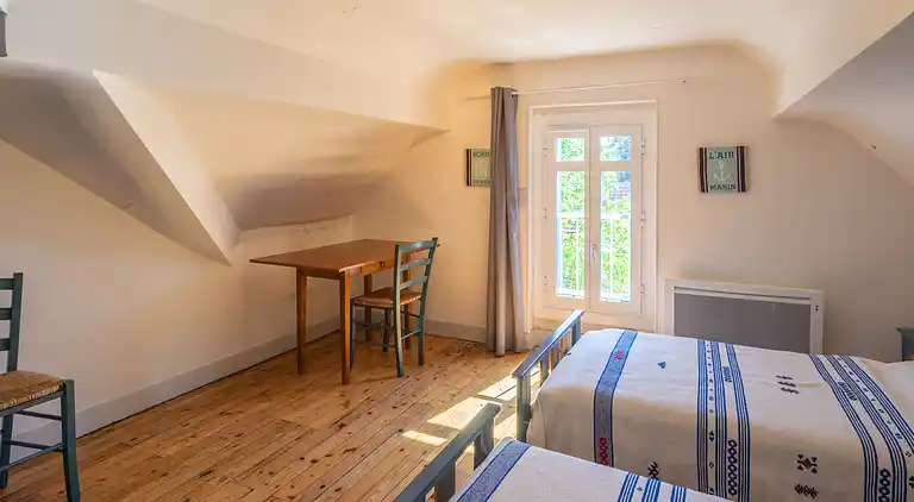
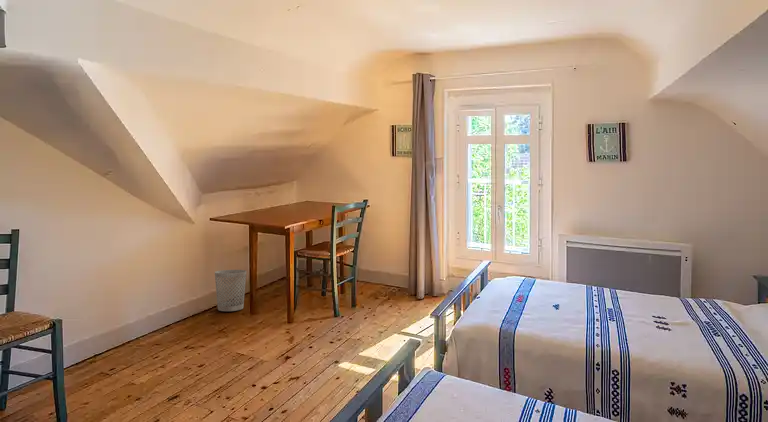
+ wastebasket [214,269,247,312]
